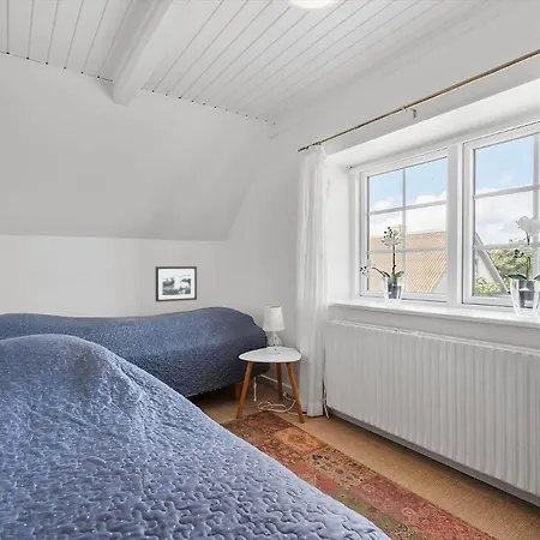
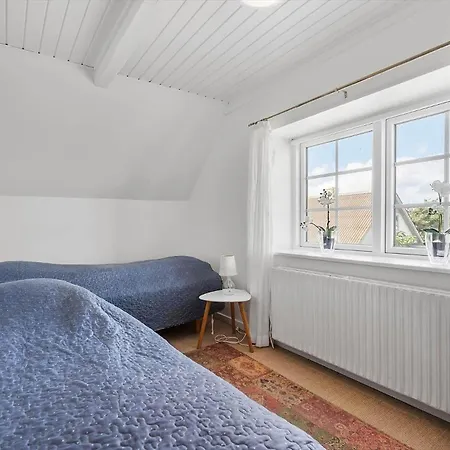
- picture frame [155,265,198,304]
